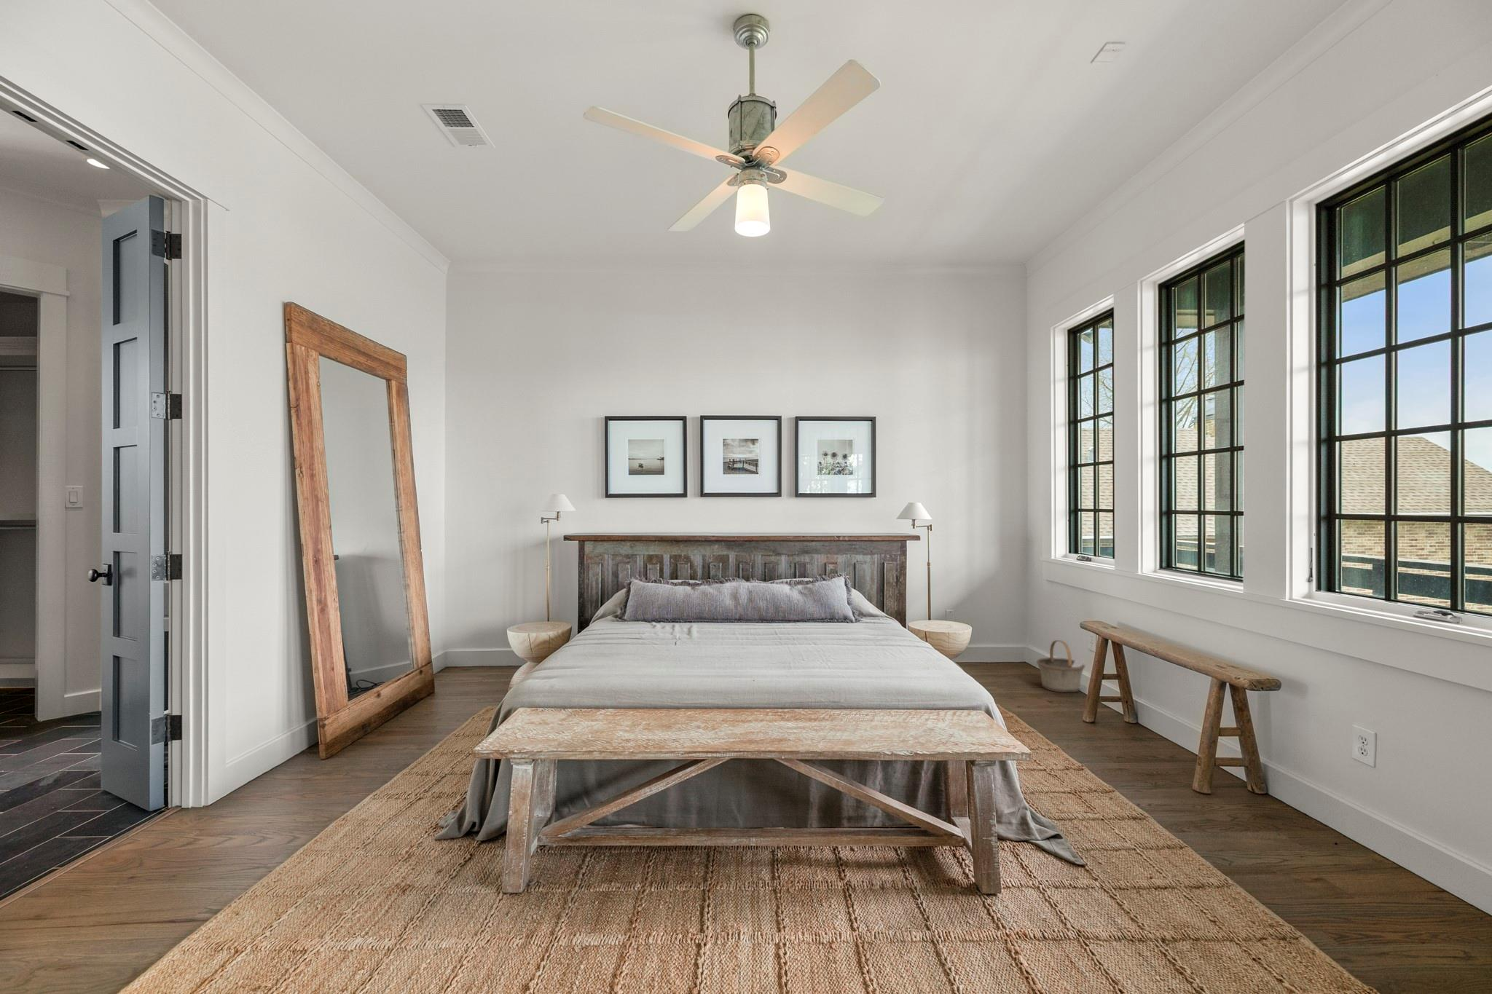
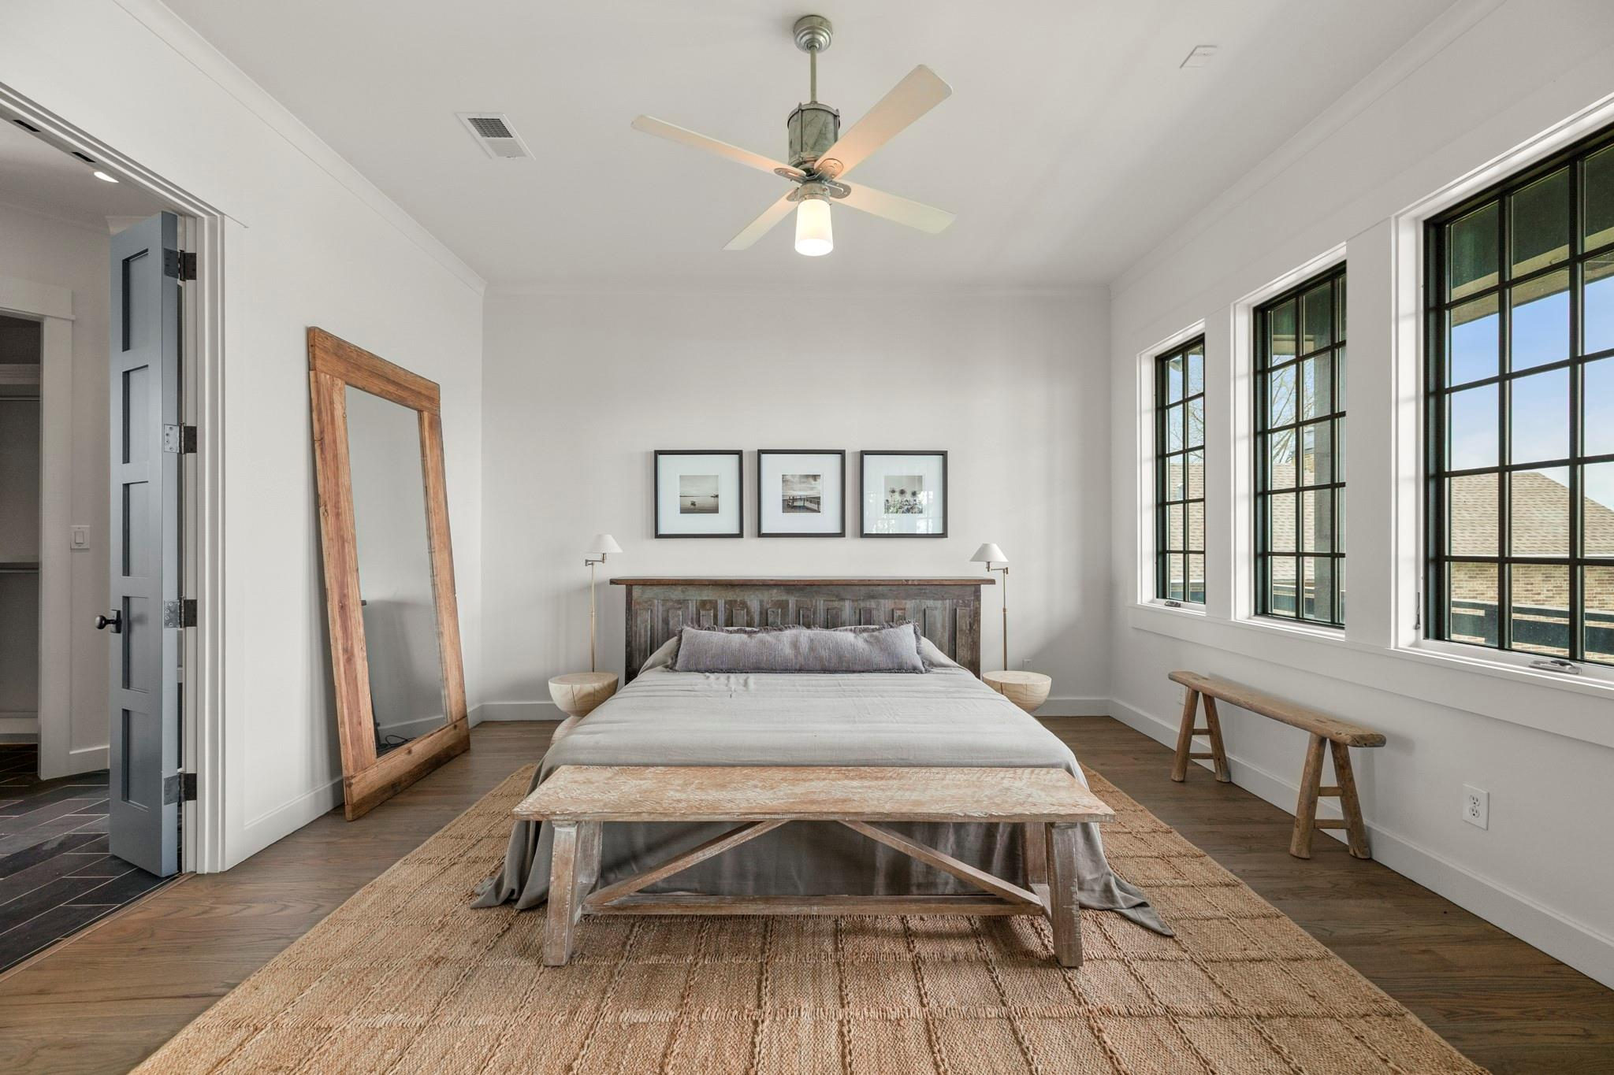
- basket [1036,639,1086,693]
